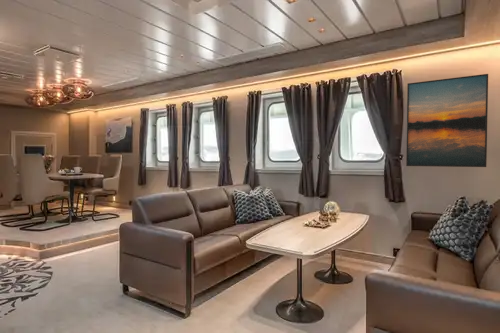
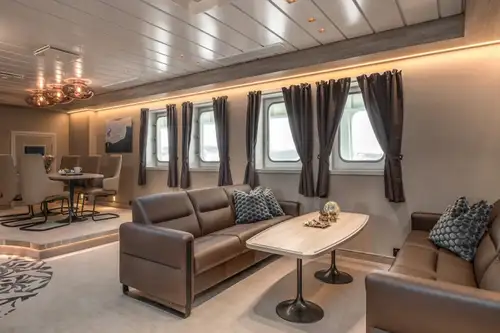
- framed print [405,73,489,168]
